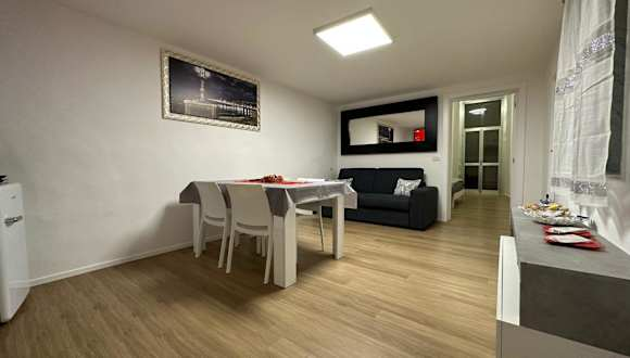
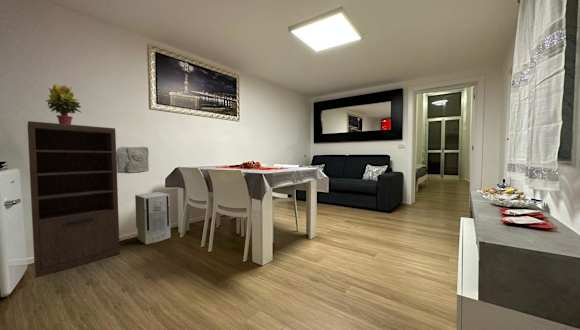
+ air purifier [134,191,172,245]
+ shelving unit [27,120,121,278]
+ potted plant [45,83,83,125]
+ stone relief [116,146,150,174]
